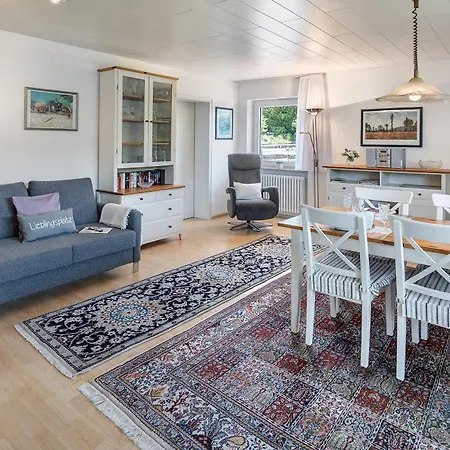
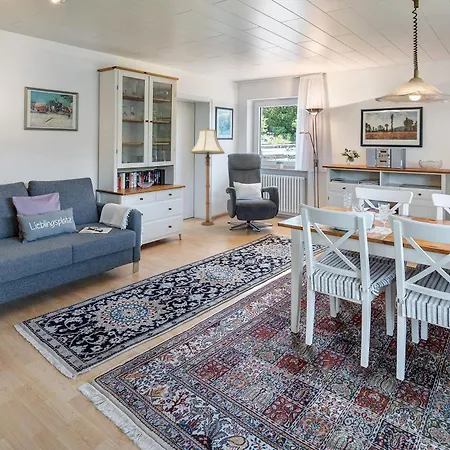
+ floor lamp [190,127,226,226]
